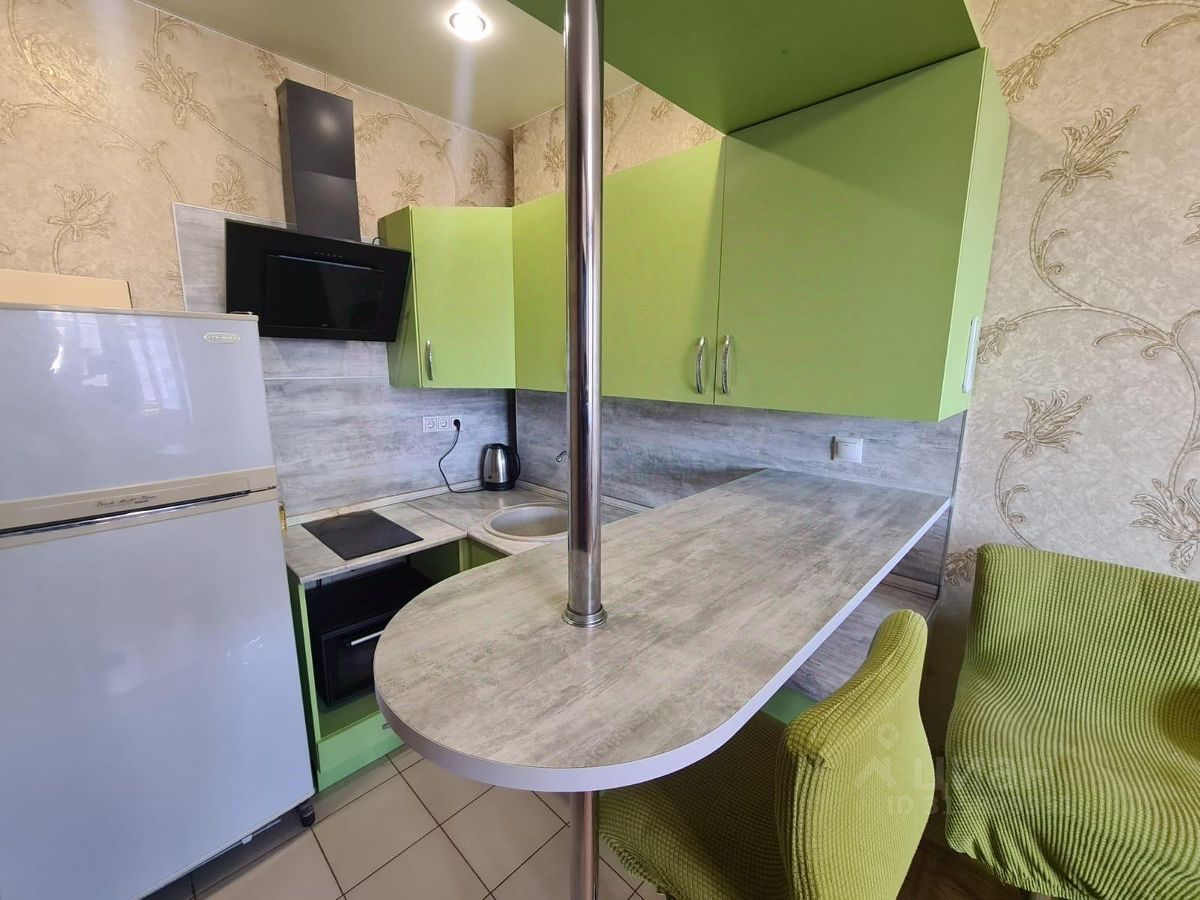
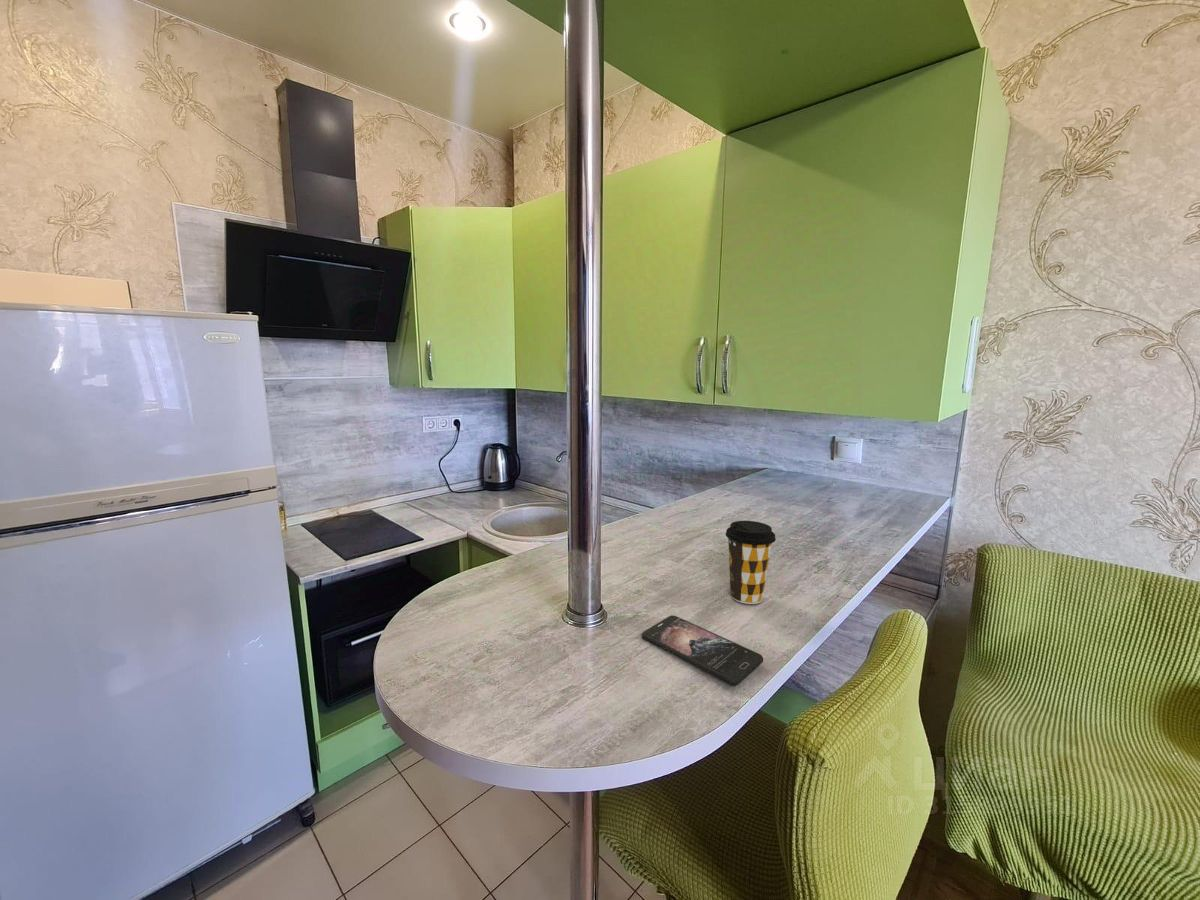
+ smartphone [641,614,764,686]
+ coffee cup [725,520,777,605]
